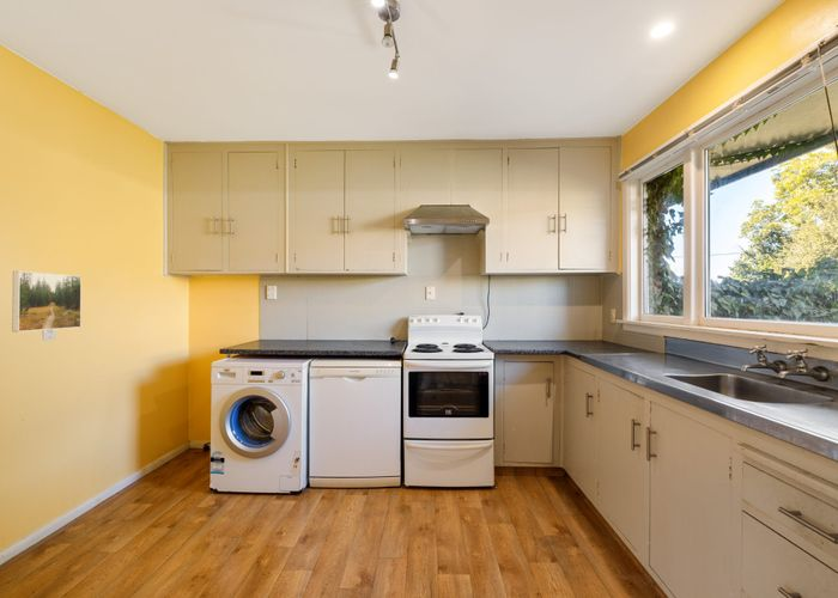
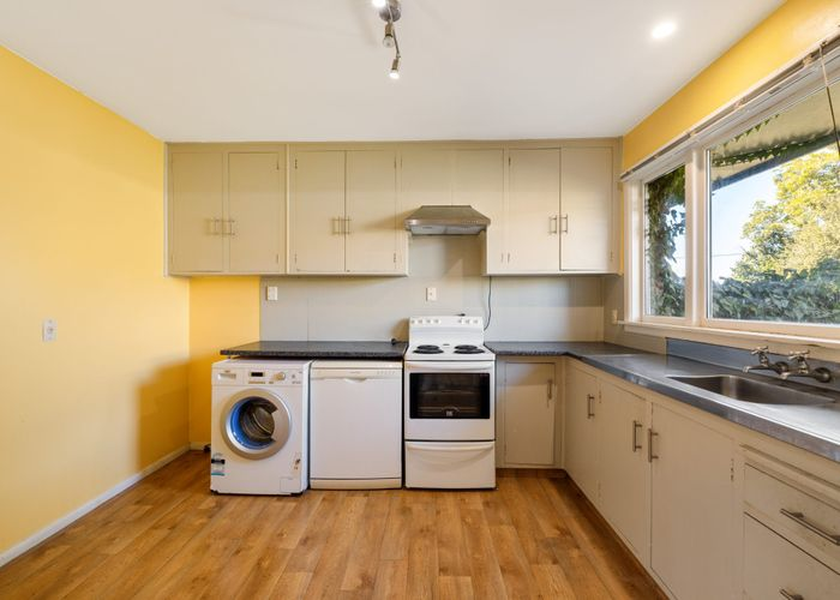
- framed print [11,270,83,332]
